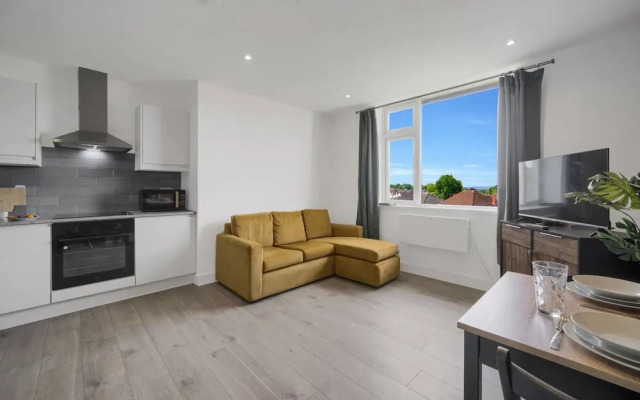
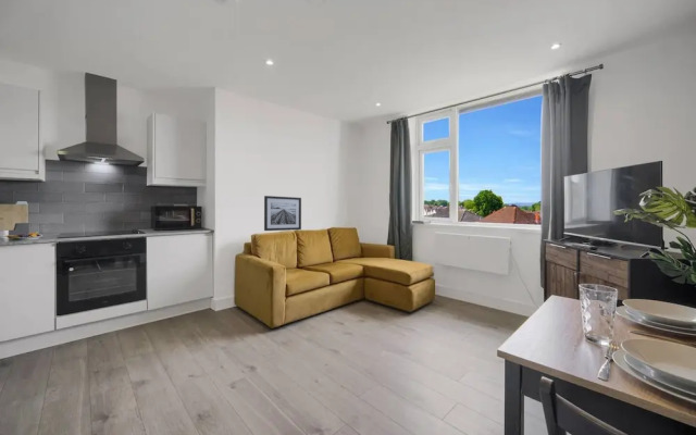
+ wall art [263,195,302,232]
